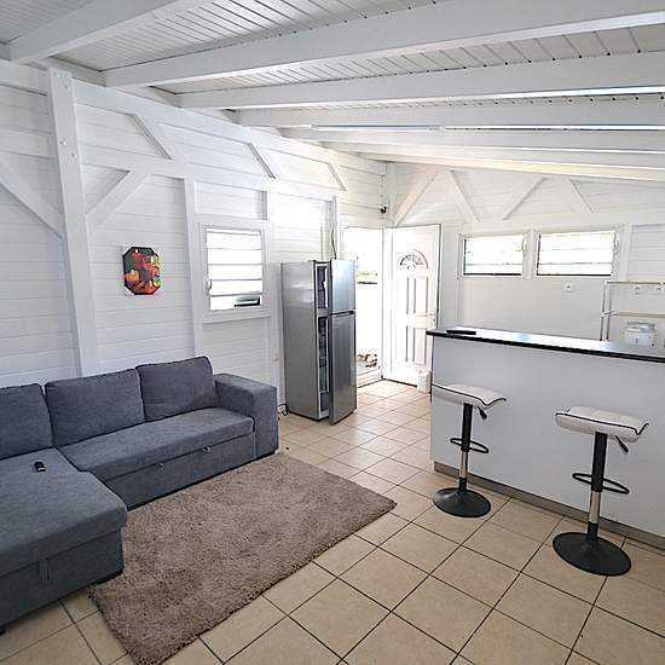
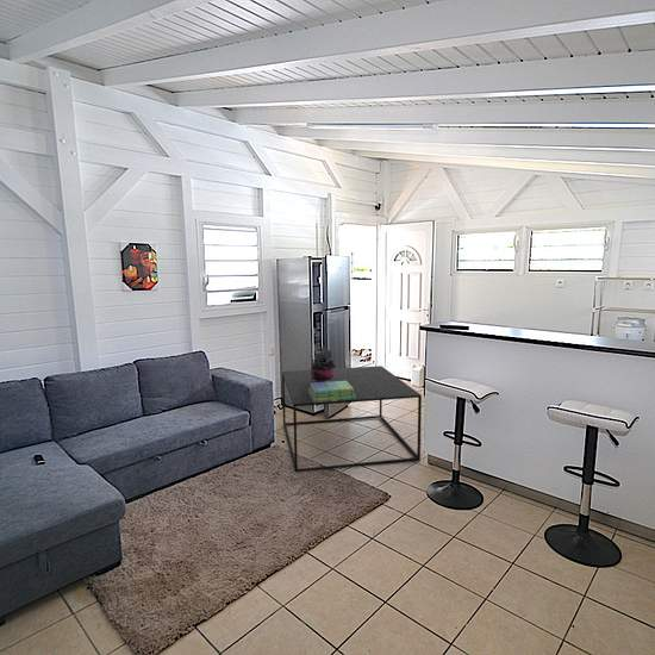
+ stack of books [308,381,356,403]
+ coffee table [281,364,423,473]
+ potted plant [310,344,337,382]
